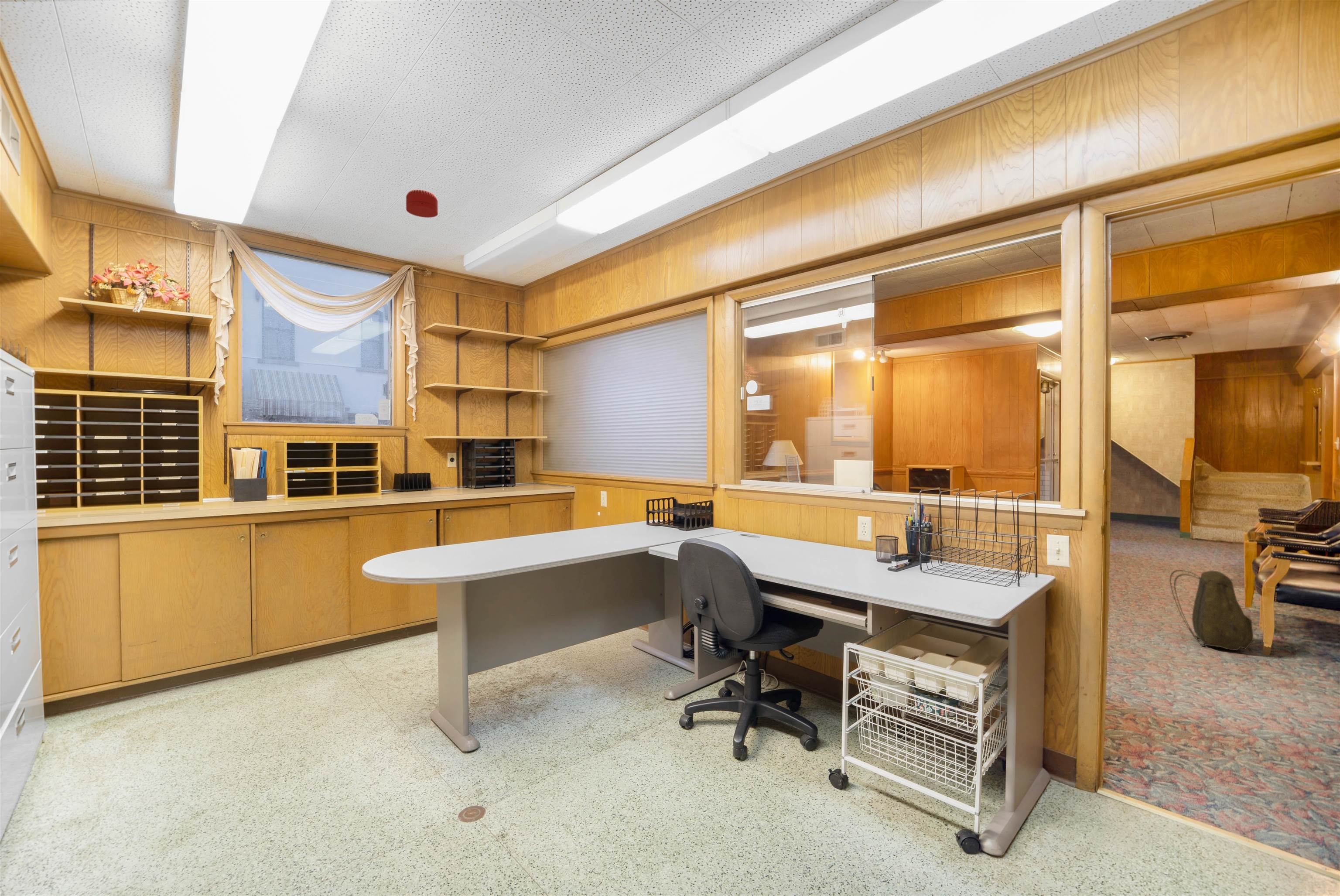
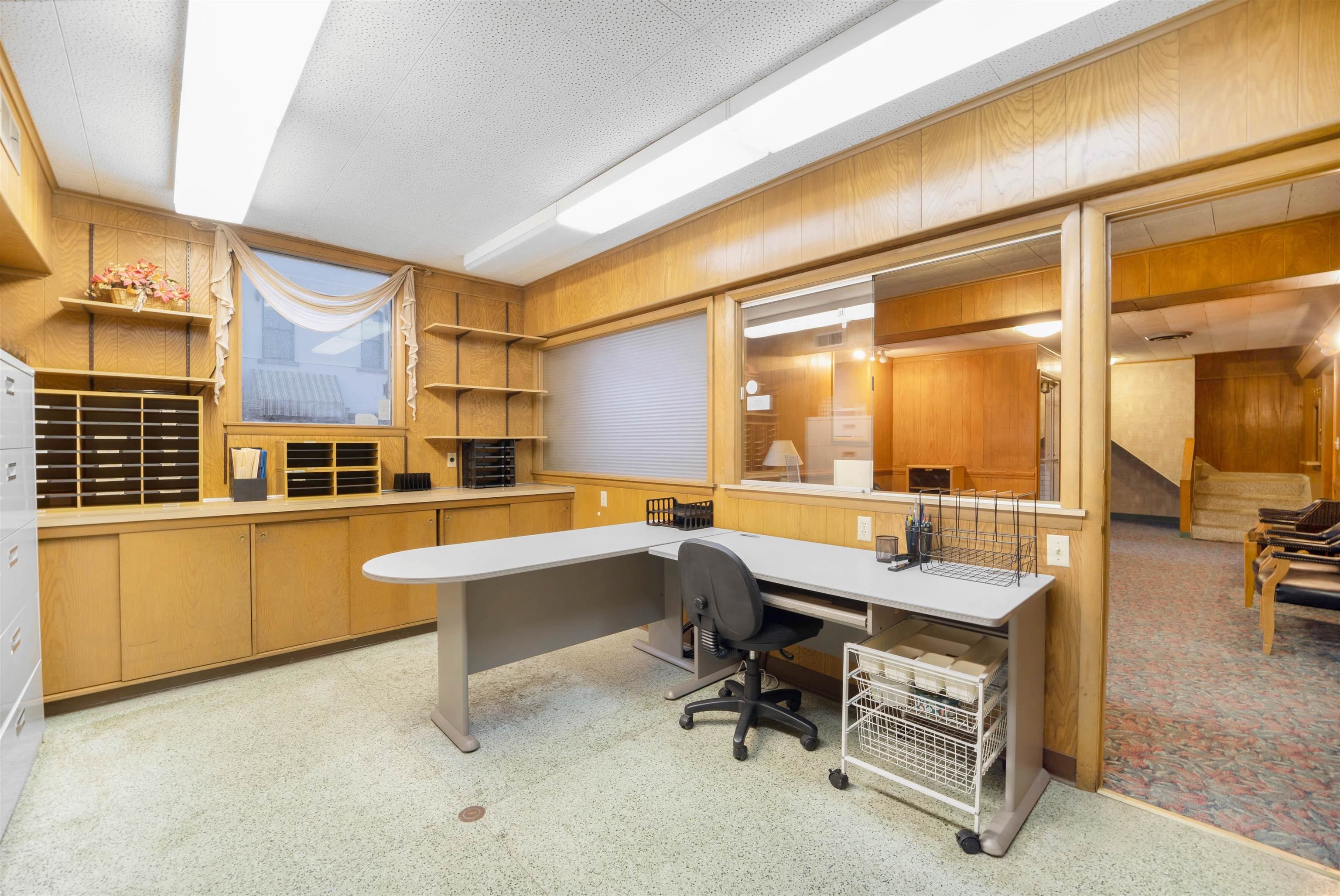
- backpack [1169,569,1254,651]
- smoke detector [406,189,438,218]
